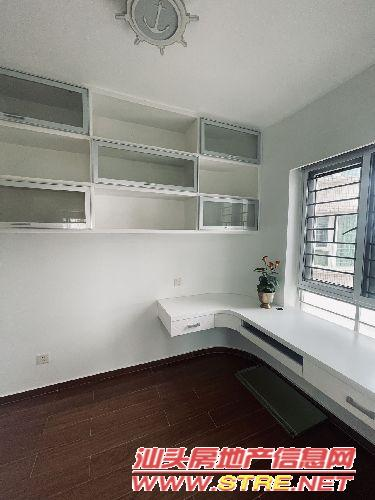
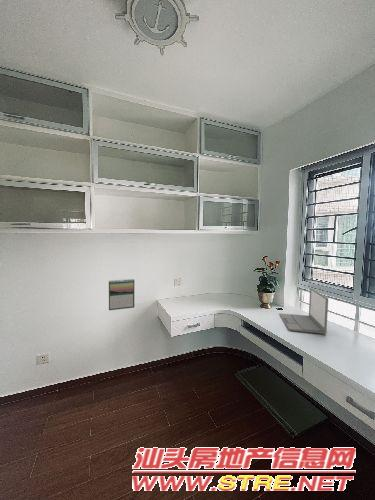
+ laptop [279,287,329,335]
+ calendar [108,278,135,311]
